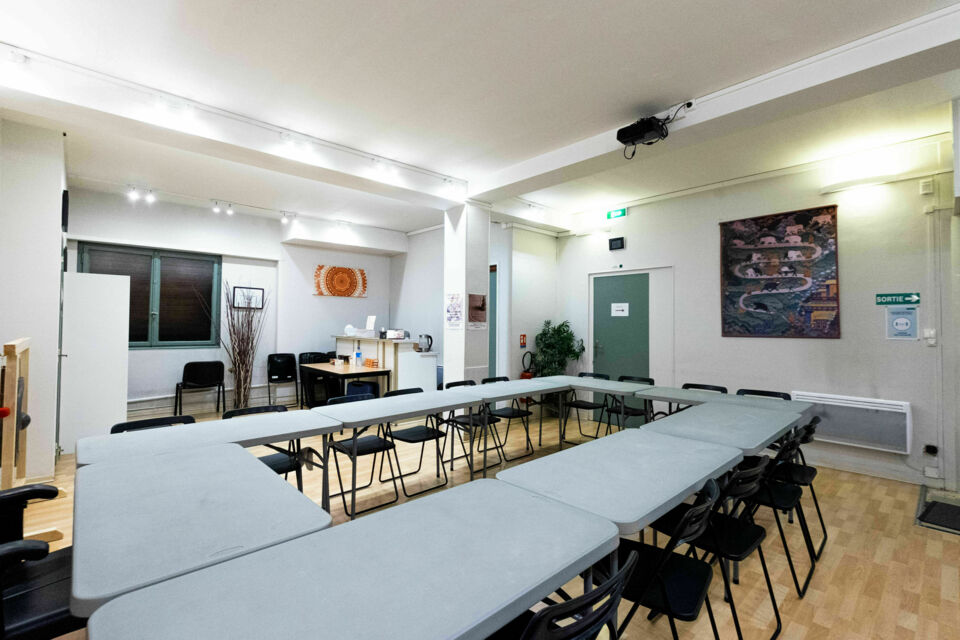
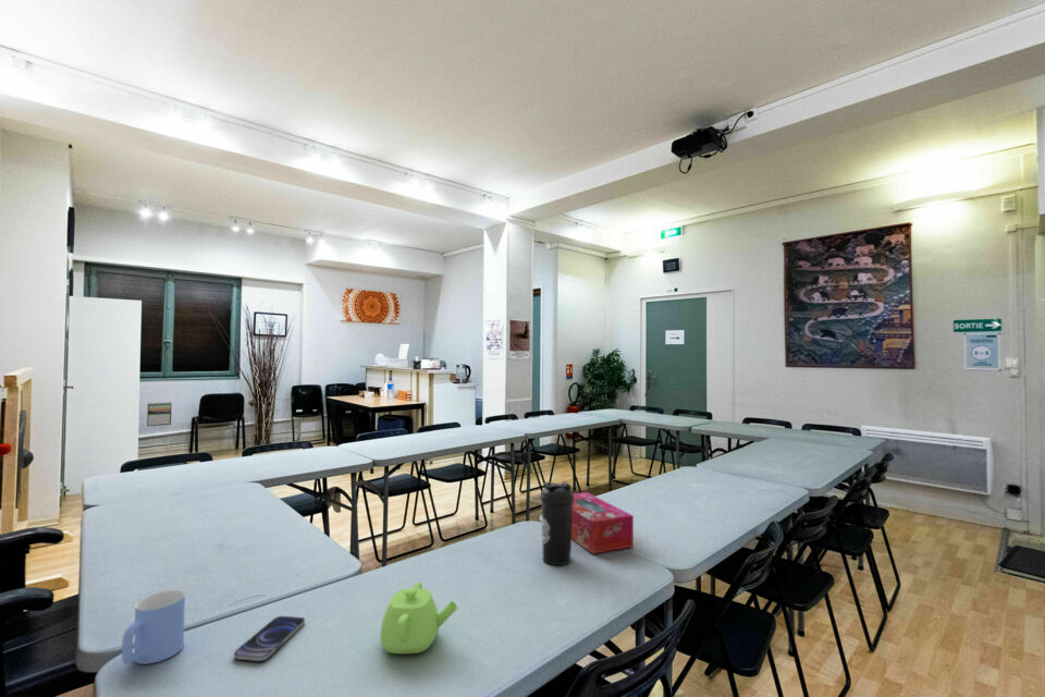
+ water bottle [539,480,574,566]
+ teapot [379,580,458,655]
+ calendar [146,401,172,427]
+ smartphone [233,615,306,662]
+ mug [121,589,186,665]
+ tissue box [571,491,635,555]
